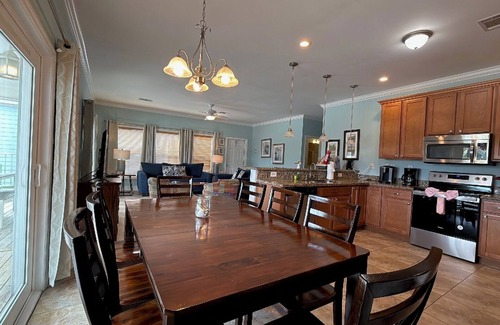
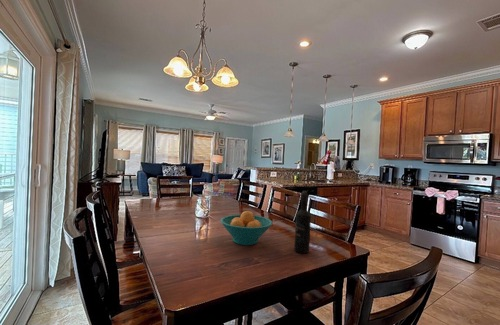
+ wine bottle [293,190,312,254]
+ fruit bowl [219,210,274,246]
